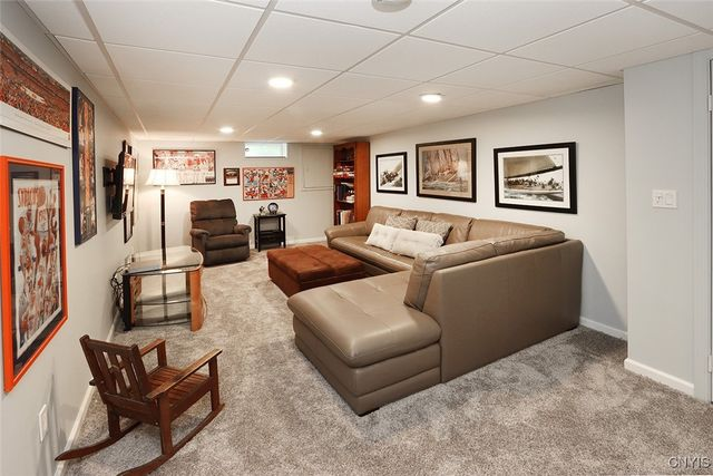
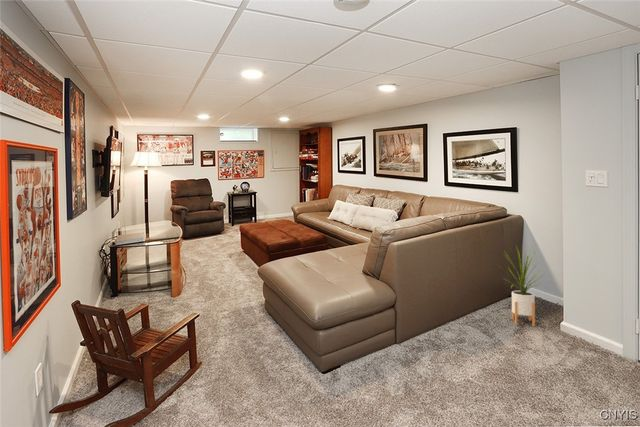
+ house plant [498,243,548,327]
